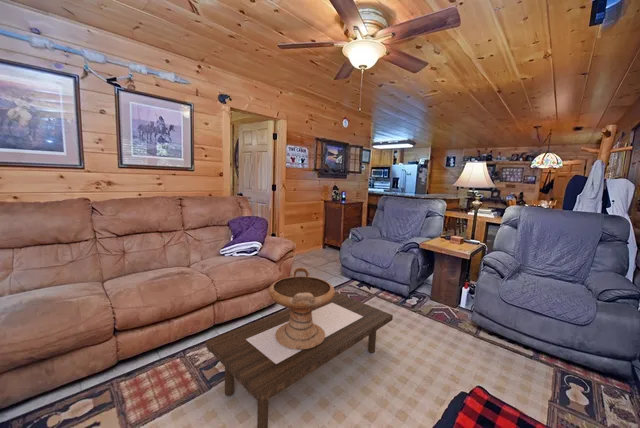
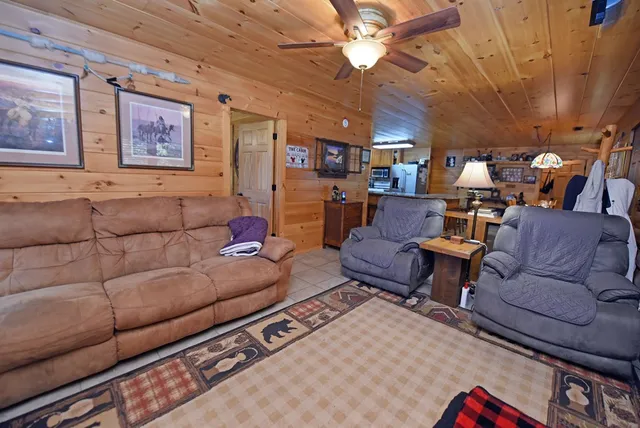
- coffee table [205,291,394,428]
- decorative bowl [267,266,336,349]
